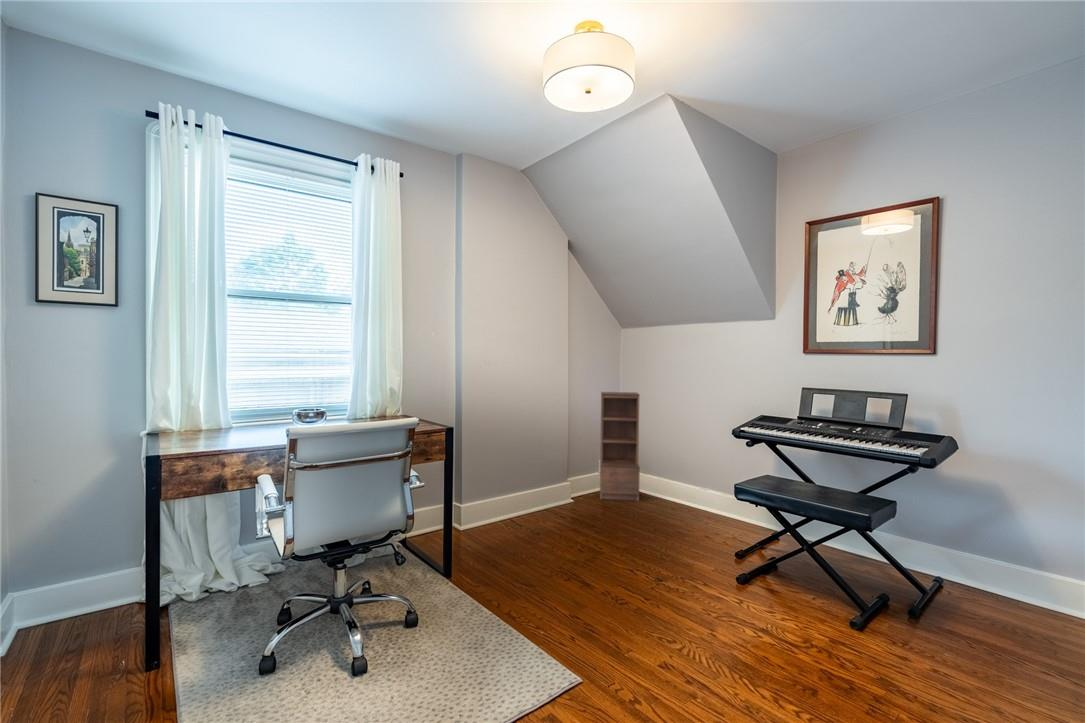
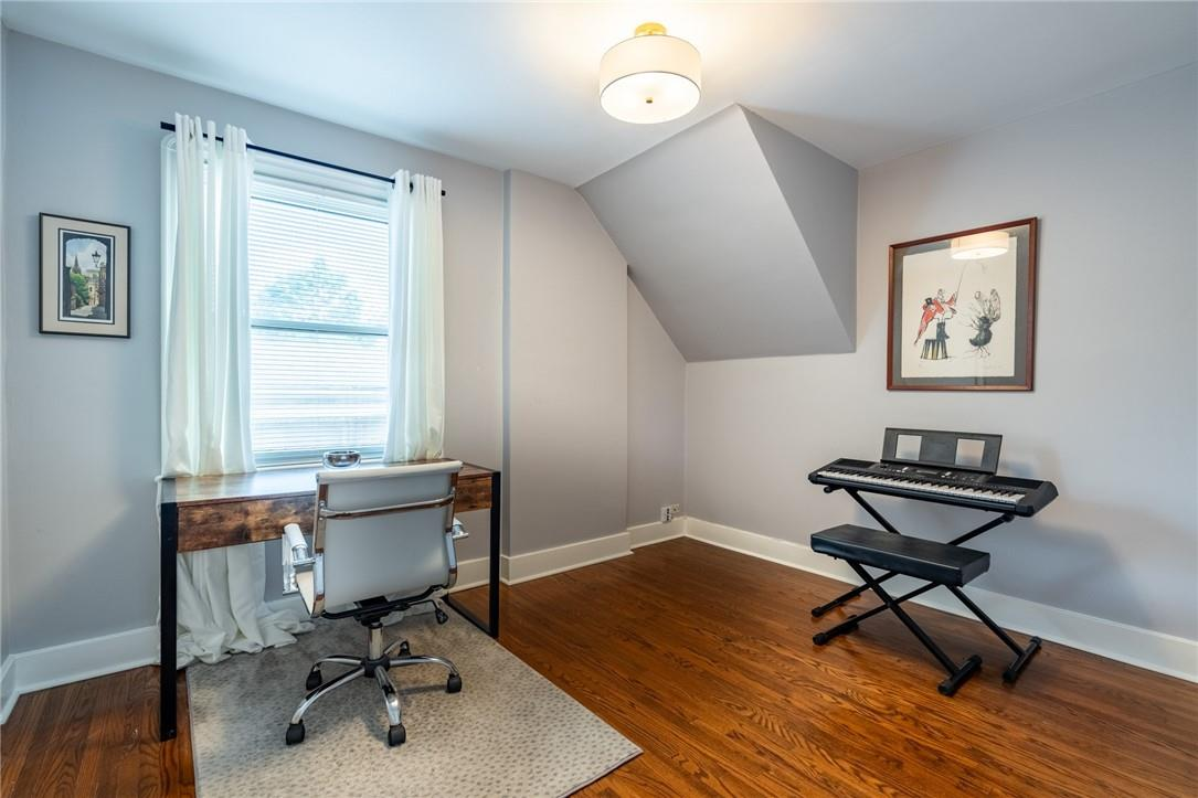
- bookshelf [599,391,641,502]
